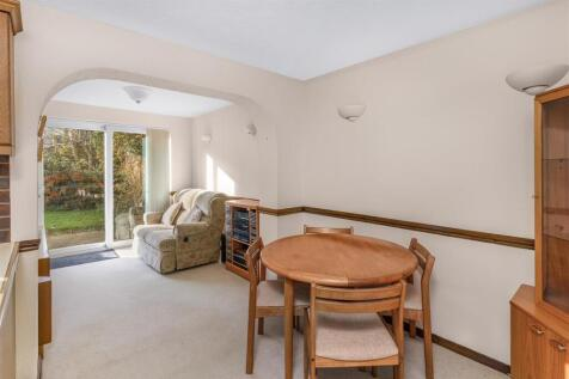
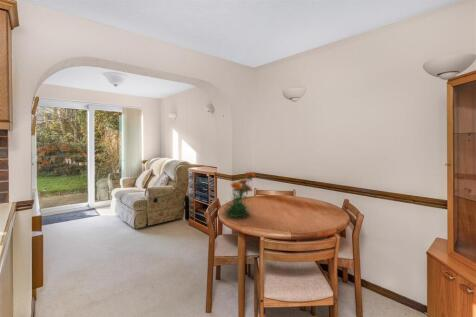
+ flower plant [220,171,257,219]
